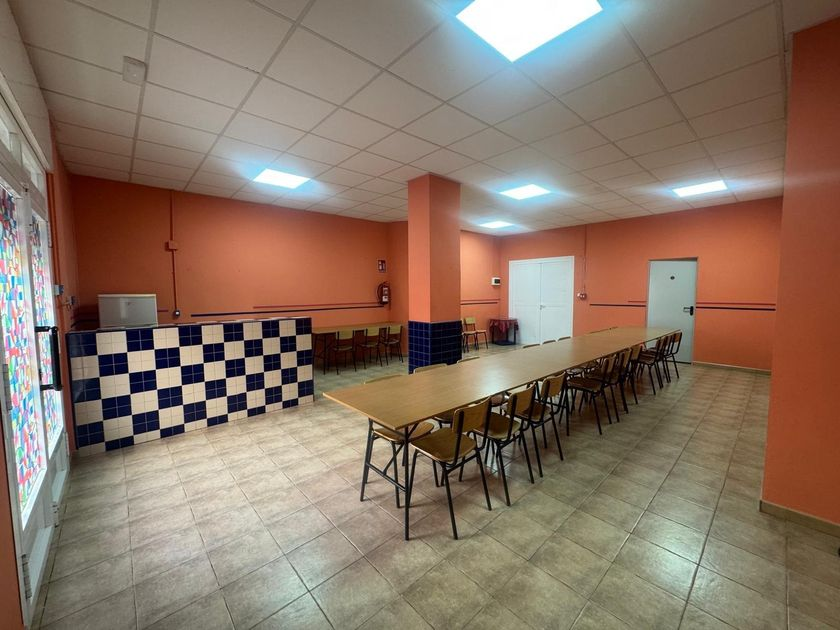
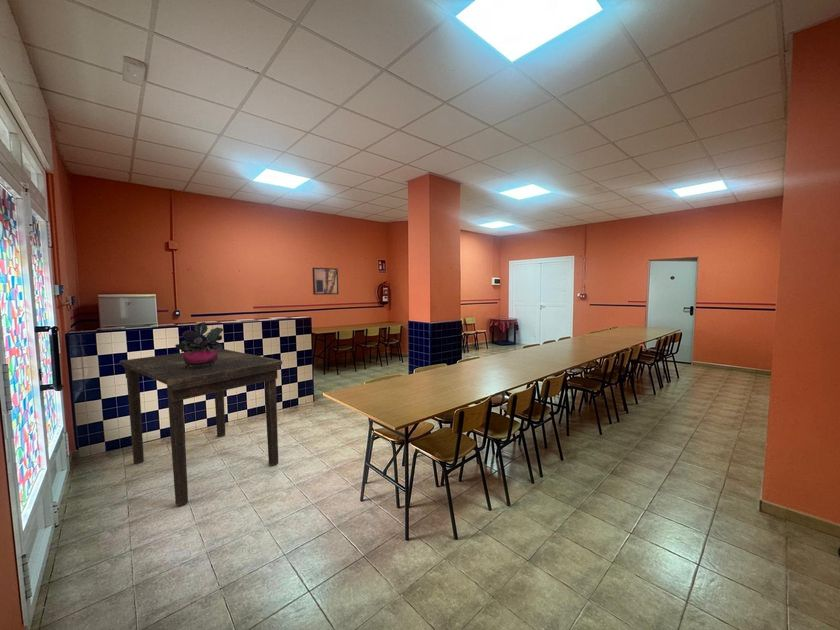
+ wall art [311,267,339,296]
+ potted plant [174,321,224,369]
+ dining table [119,348,283,507]
